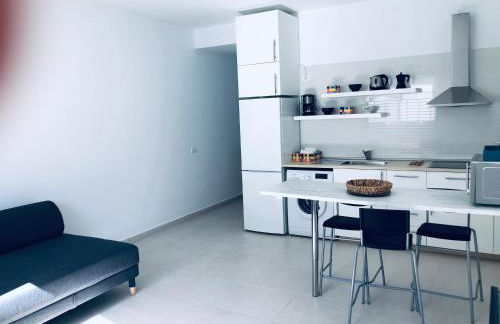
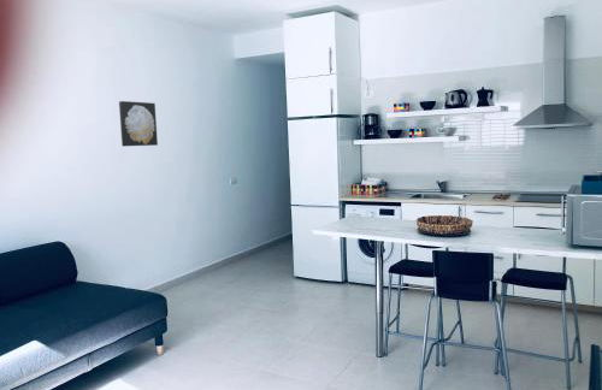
+ wall art [118,100,159,147]
